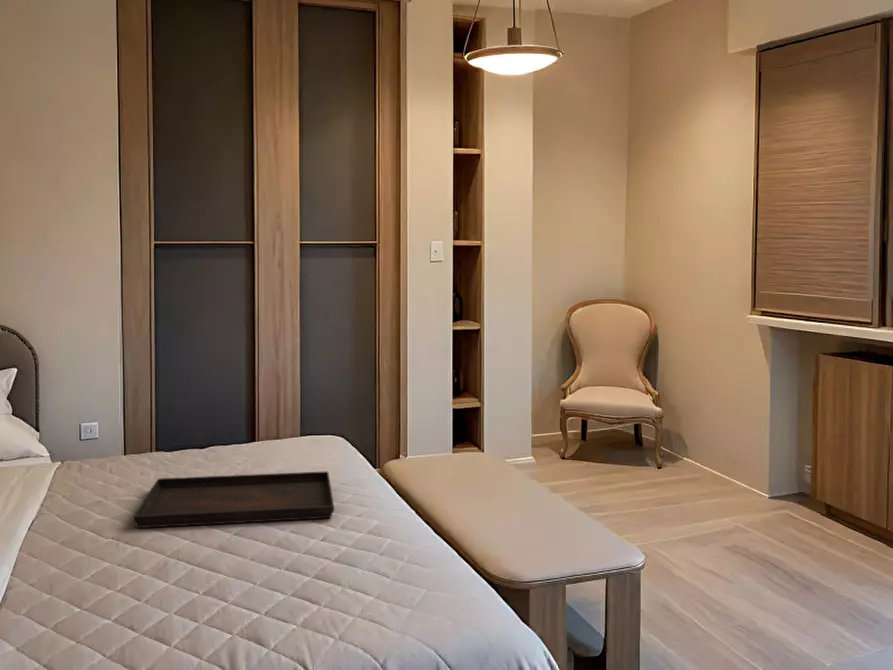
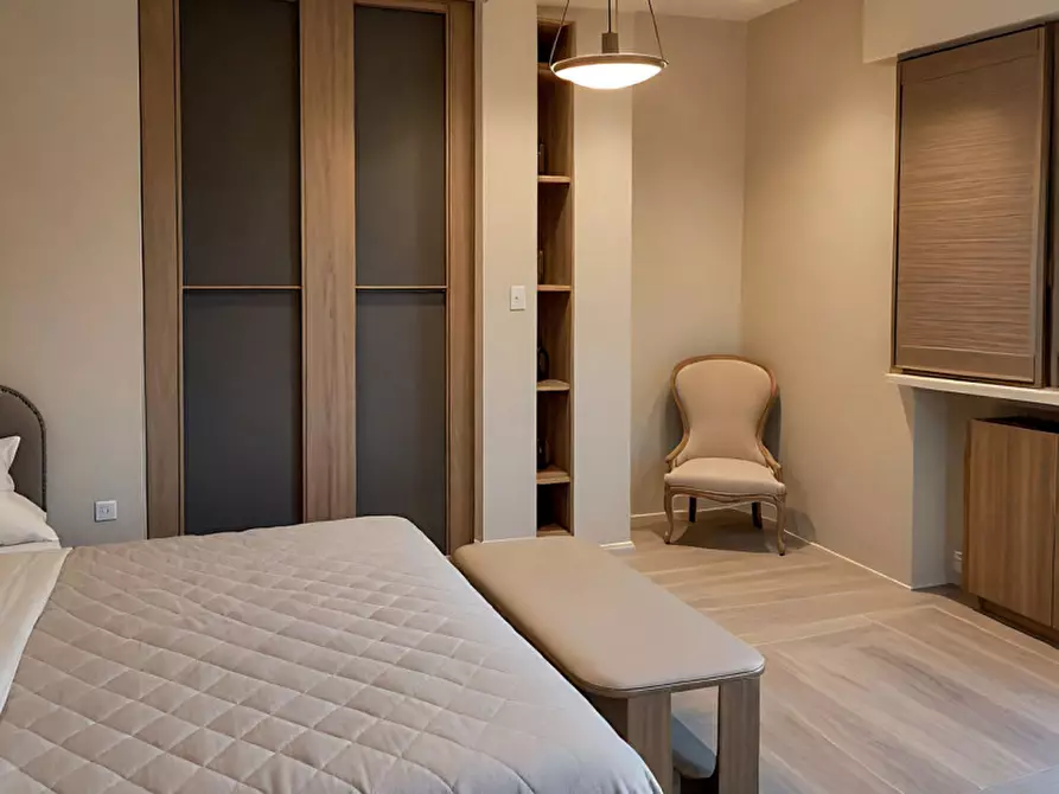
- serving tray [132,470,335,529]
